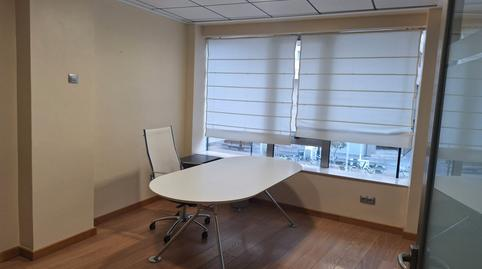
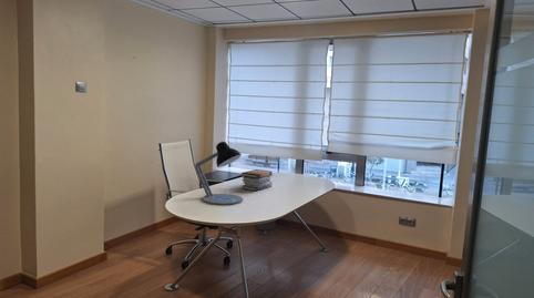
+ book stack [240,168,274,192]
+ desk lamp [194,141,245,206]
